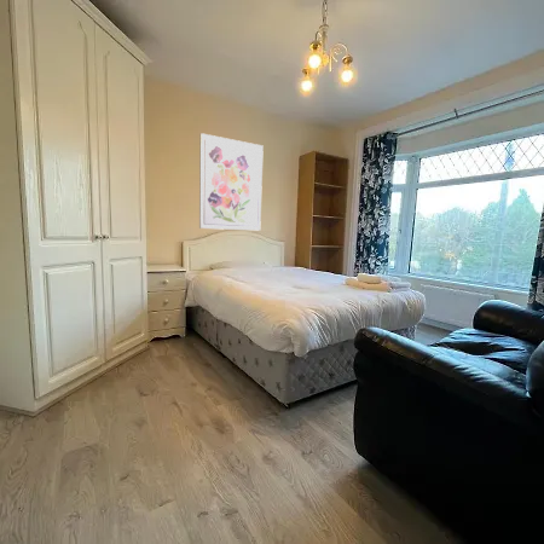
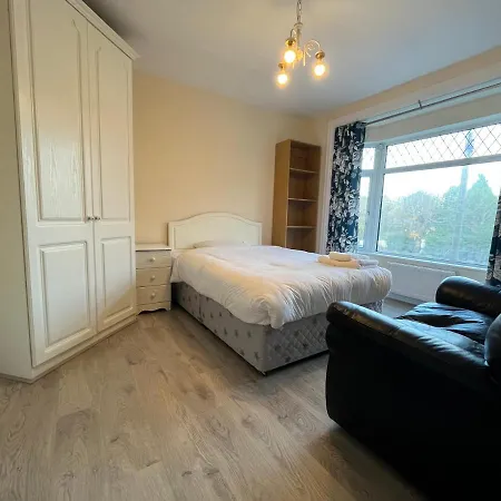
- wall art [198,132,265,232]
